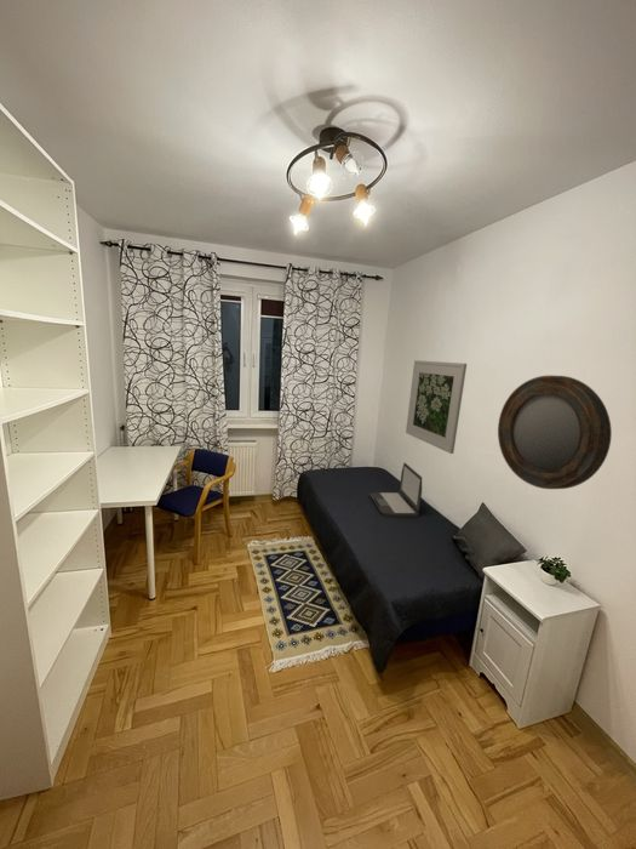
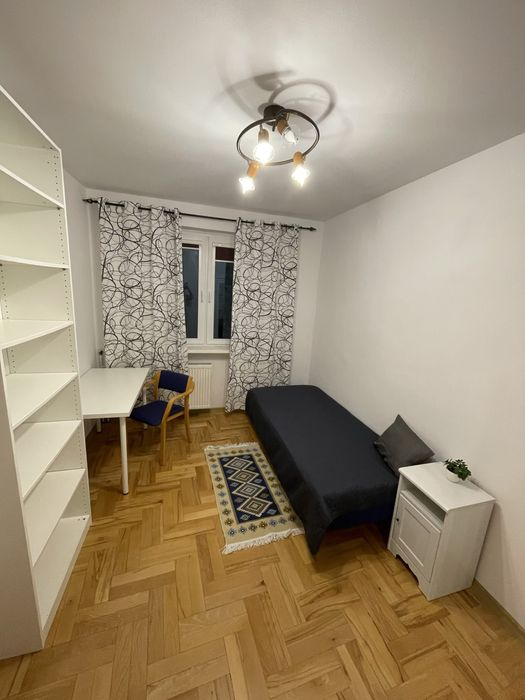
- home mirror [497,375,613,490]
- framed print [405,359,468,455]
- laptop [368,462,423,518]
